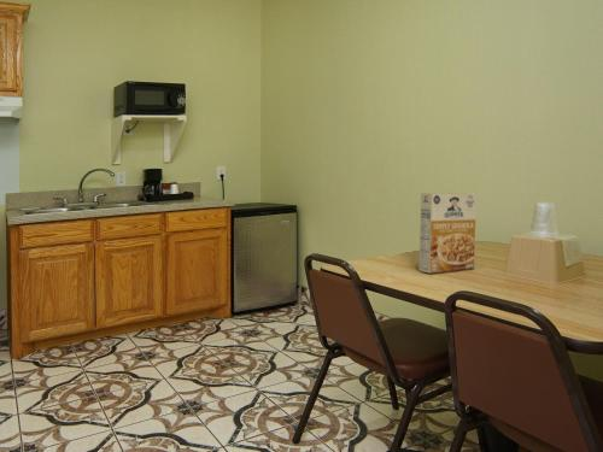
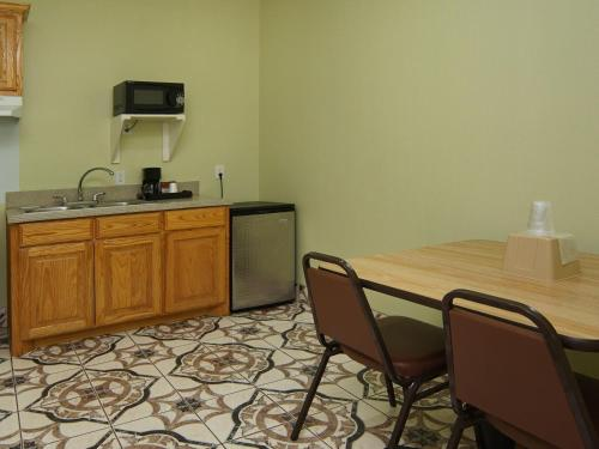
- cereal box [418,193,478,275]
